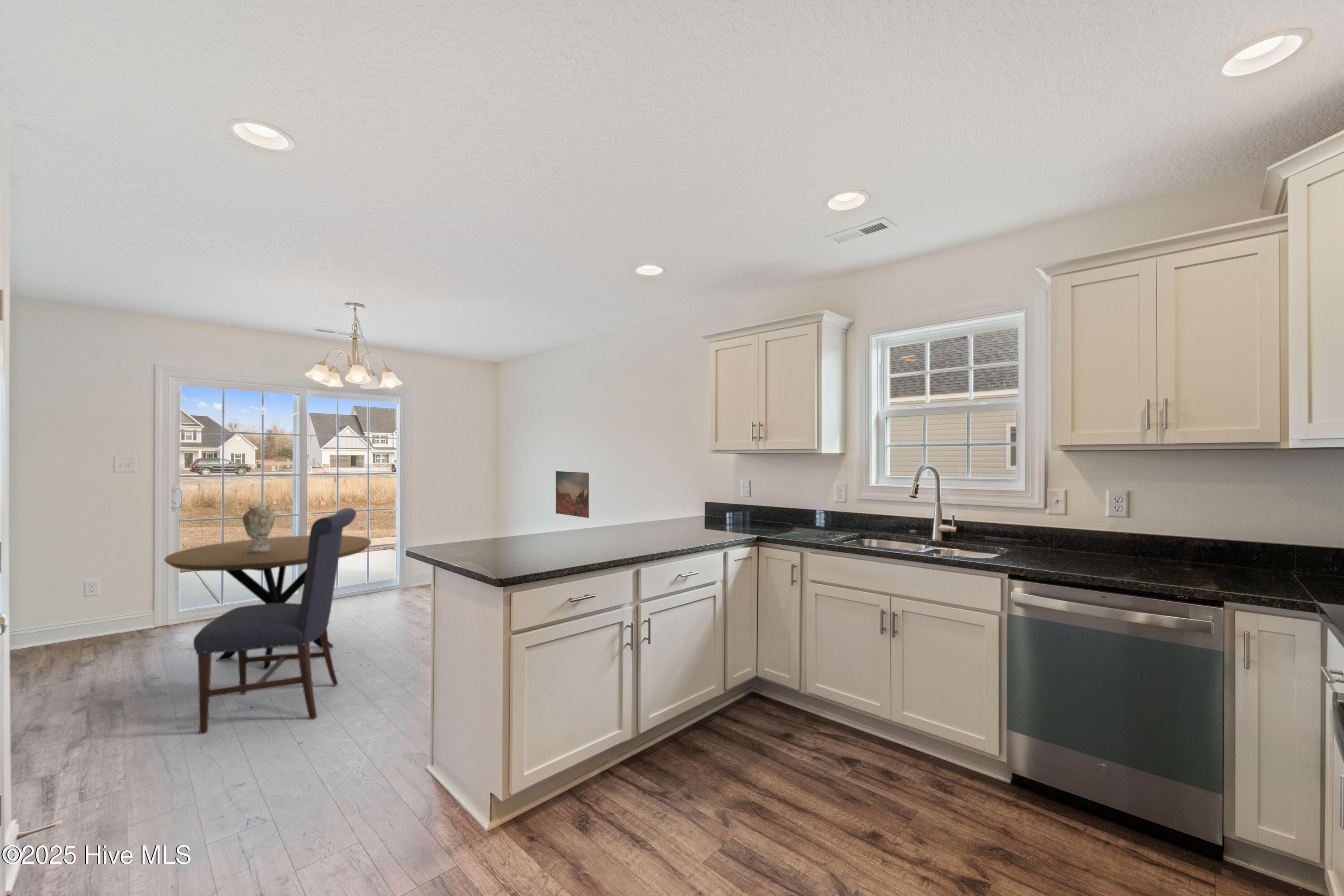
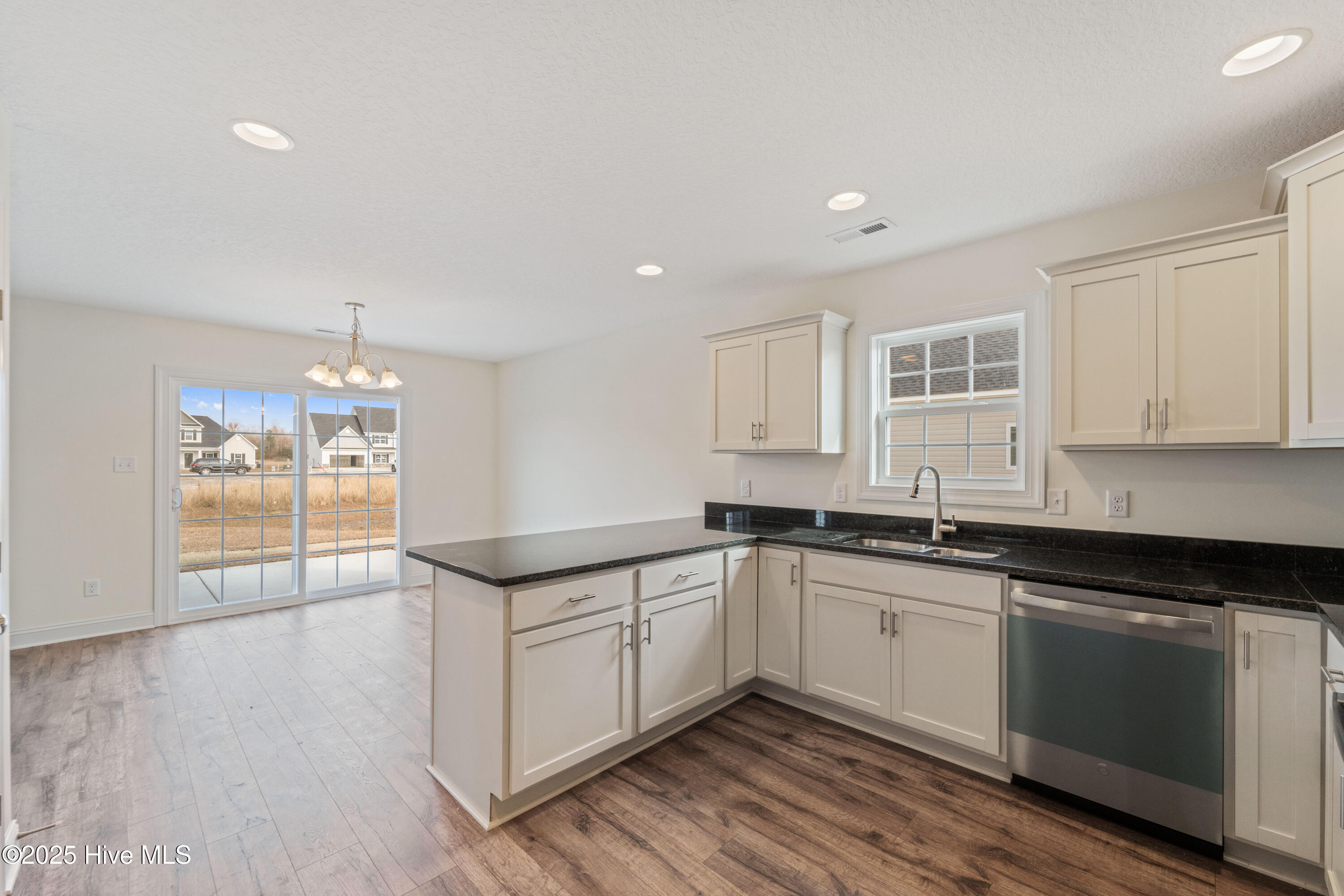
- wall art [556,471,590,518]
- vase [242,504,276,552]
- chair [193,508,357,735]
- dining table [164,535,371,670]
